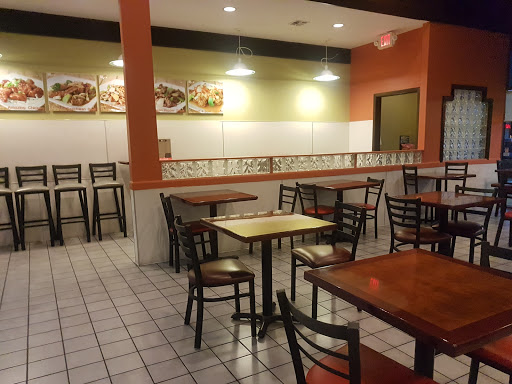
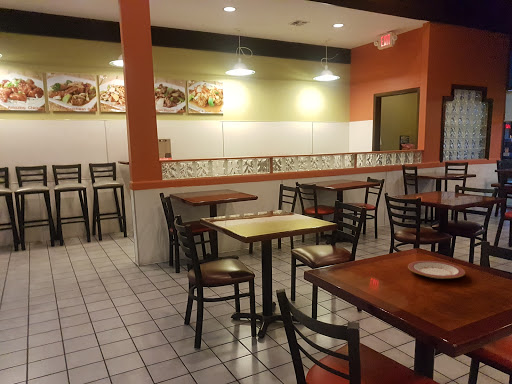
+ plate [407,260,466,280]
